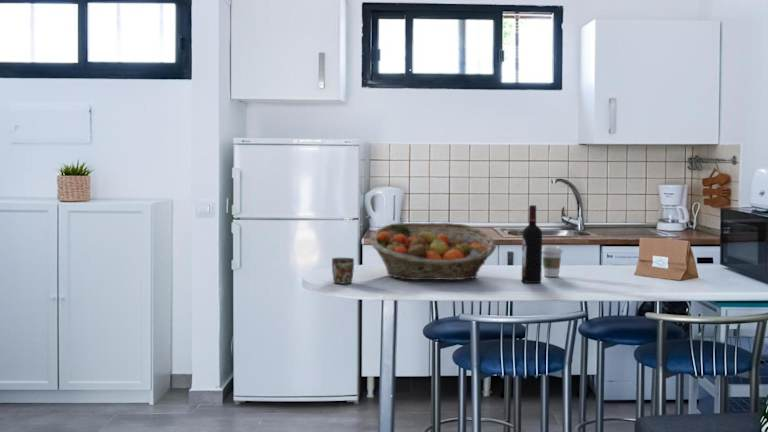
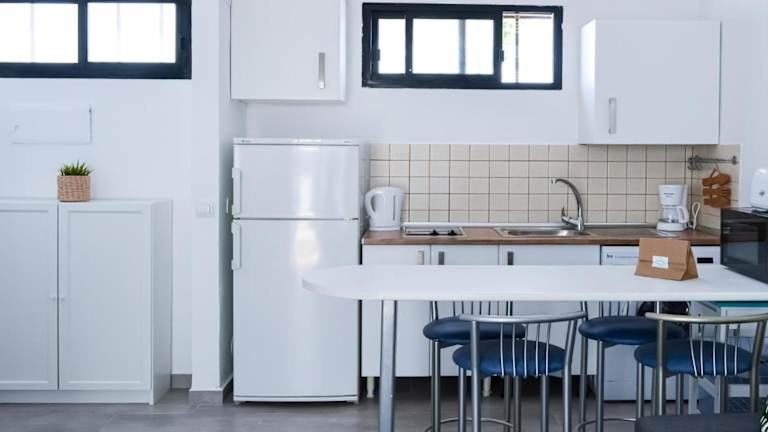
- wine bottle [521,204,543,284]
- fruit basket [370,222,497,281]
- mug [331,257,355,284]
- coffee cup [542,245,564,278]
